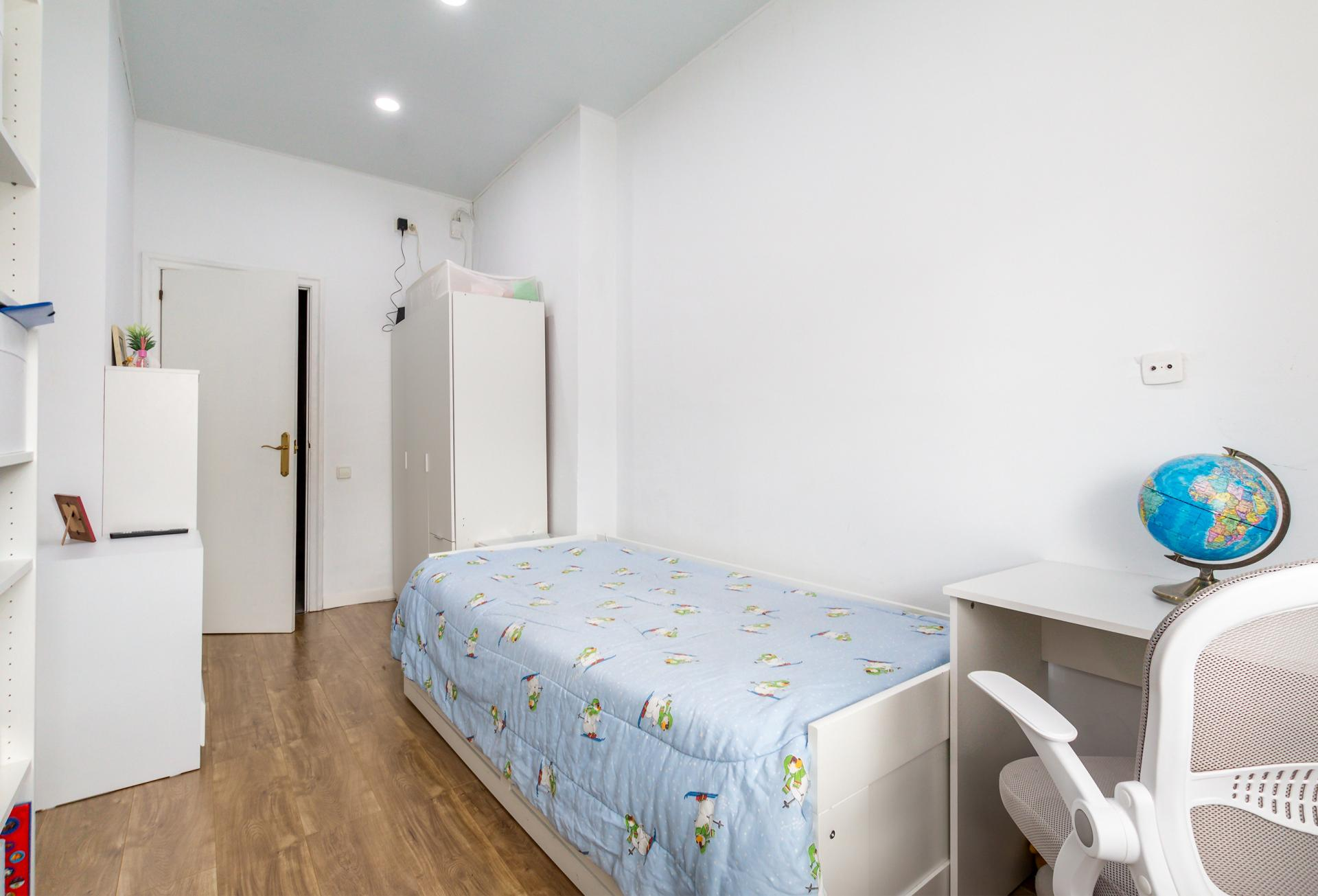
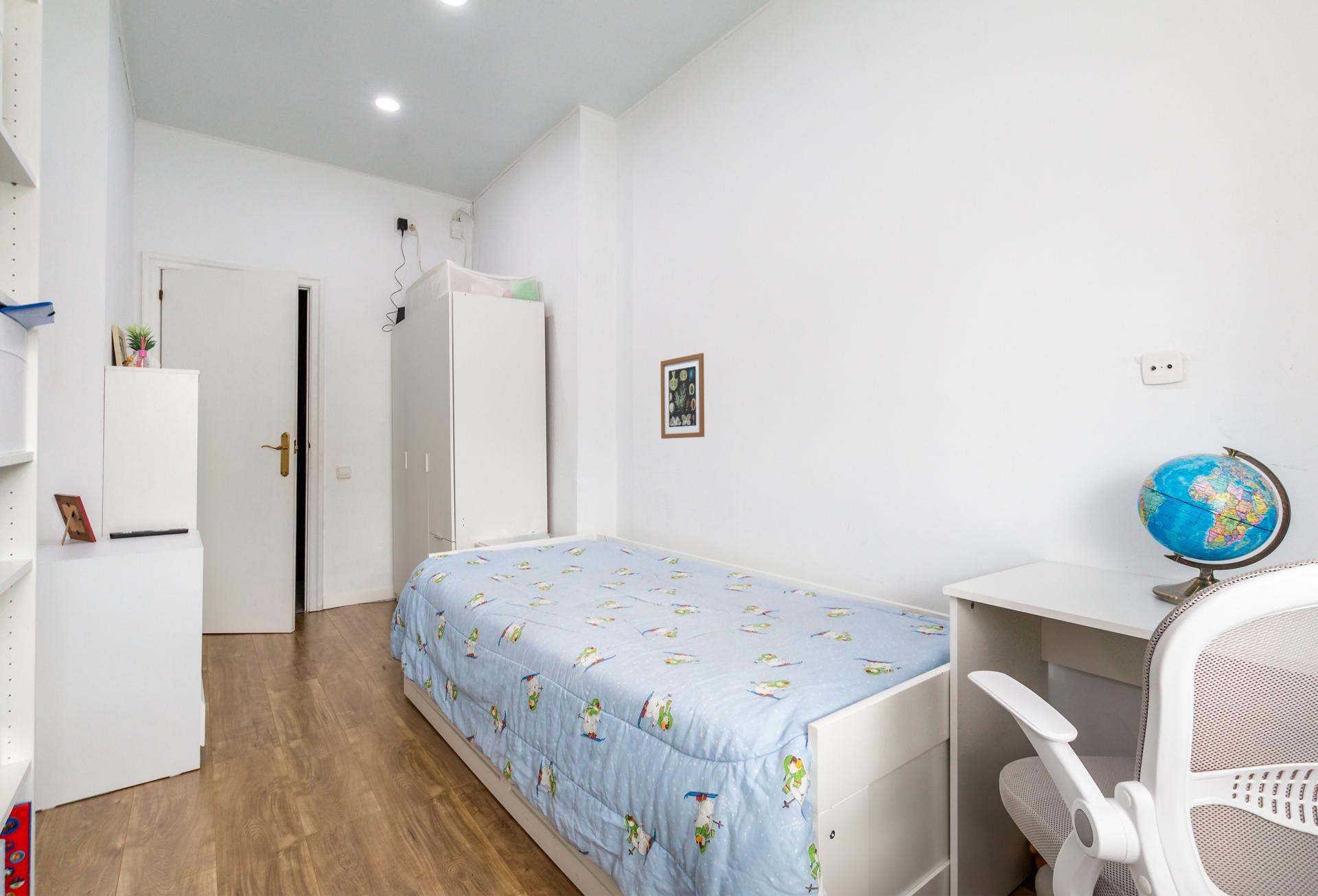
+ wall art [660,352,705,439]
